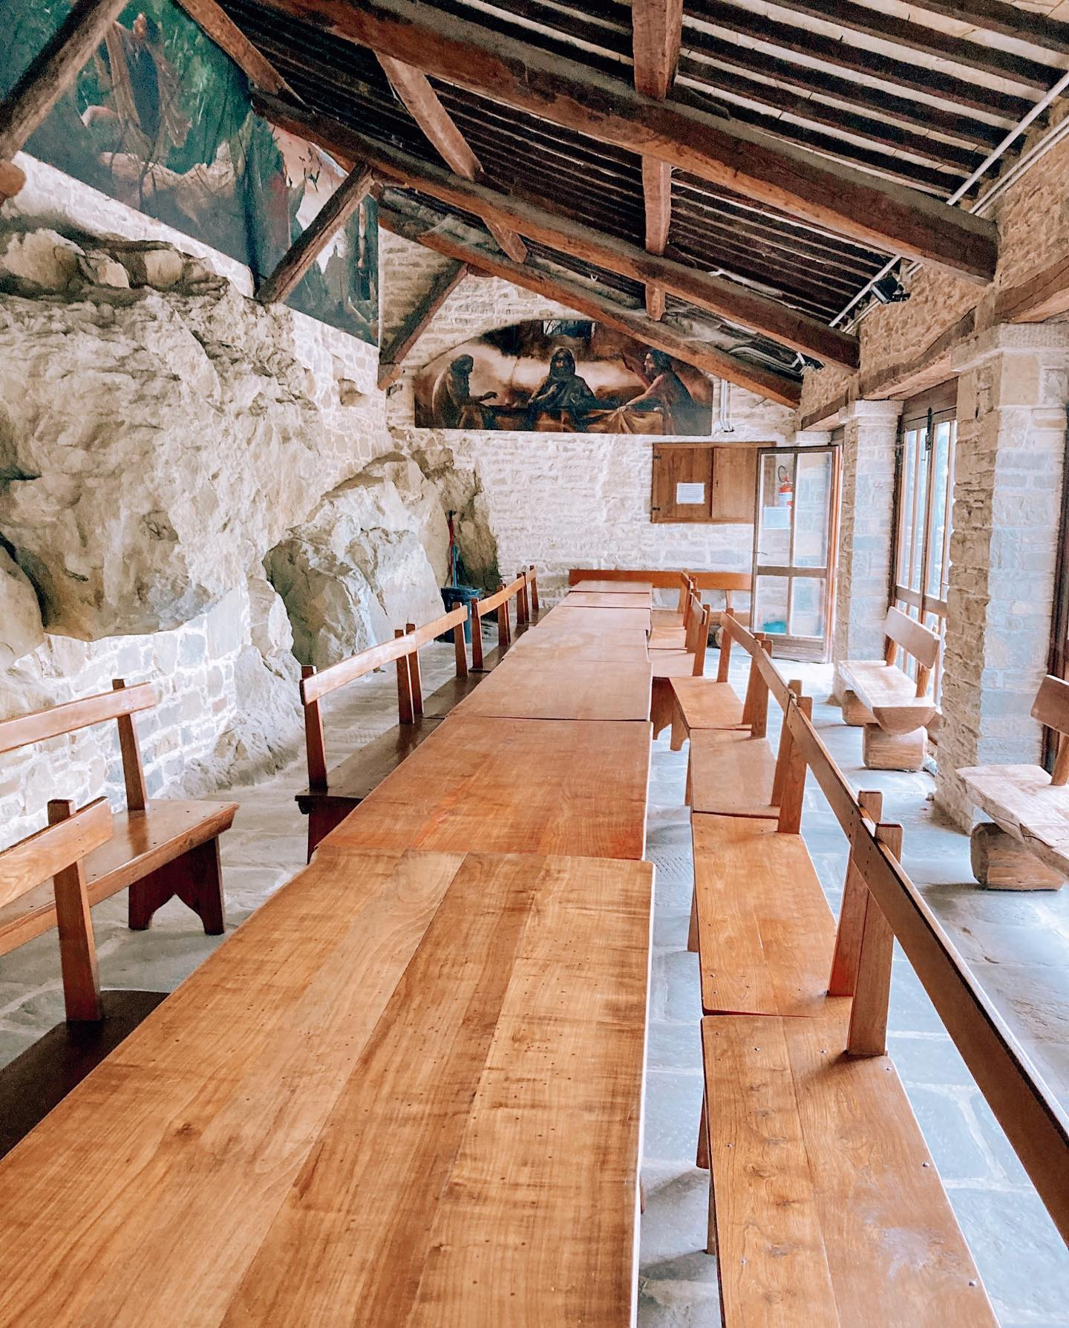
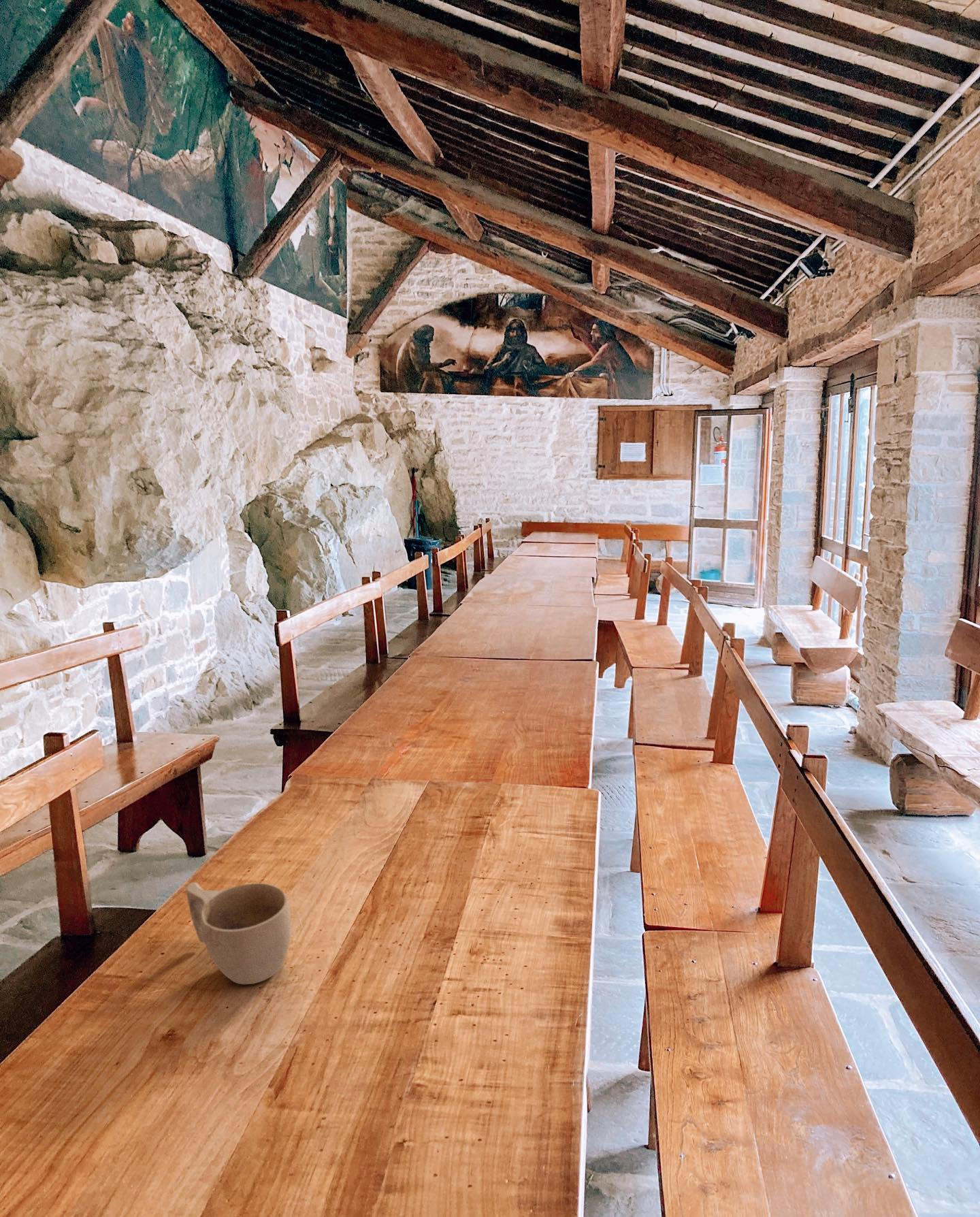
+ cup [185,881,292,985]
